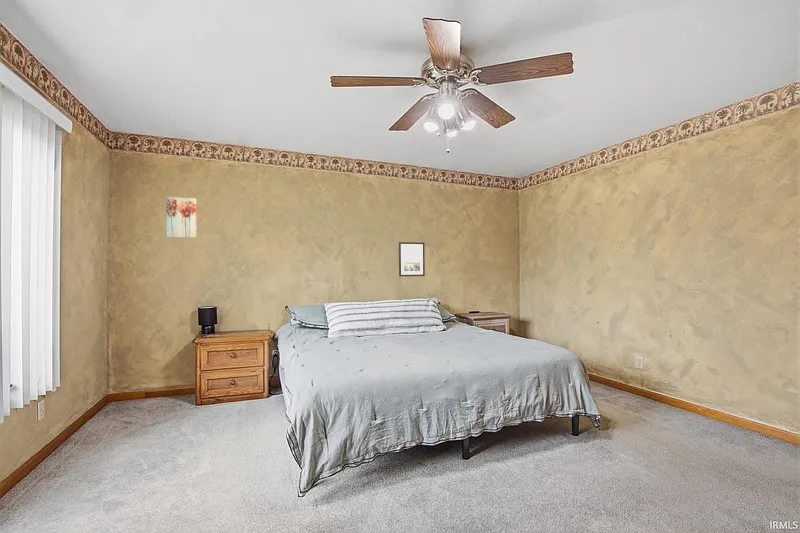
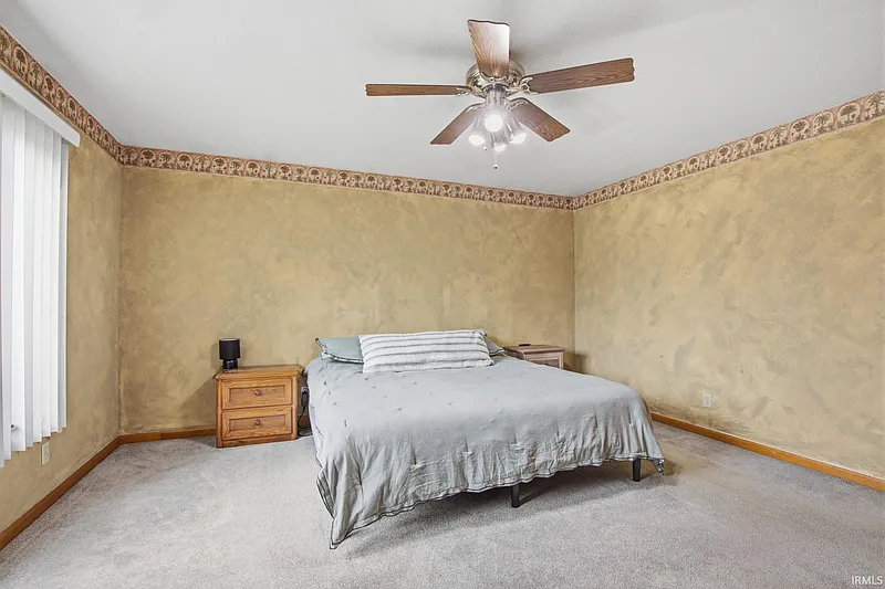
- wall art [165,196,198,239]
- wall art [398,241,426,277]
